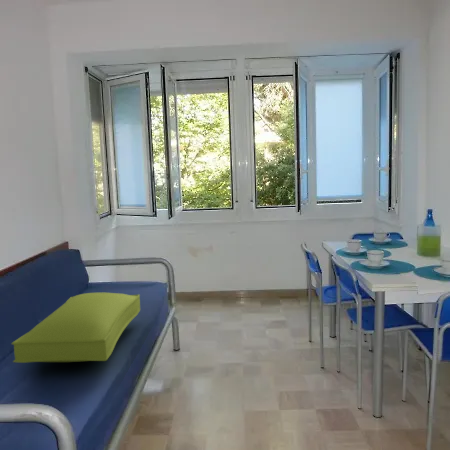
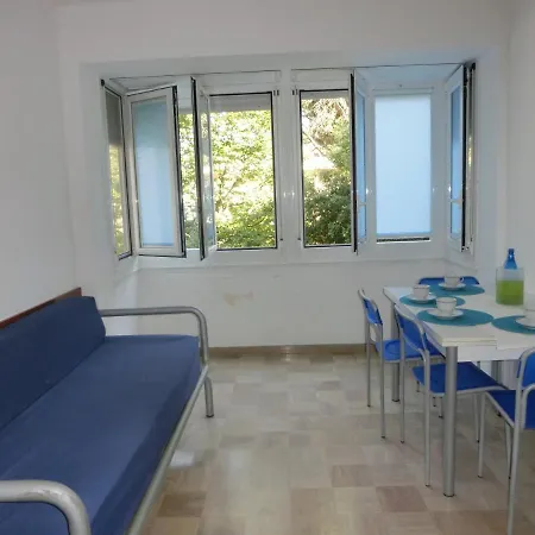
- cushion [10,292,142,364]
